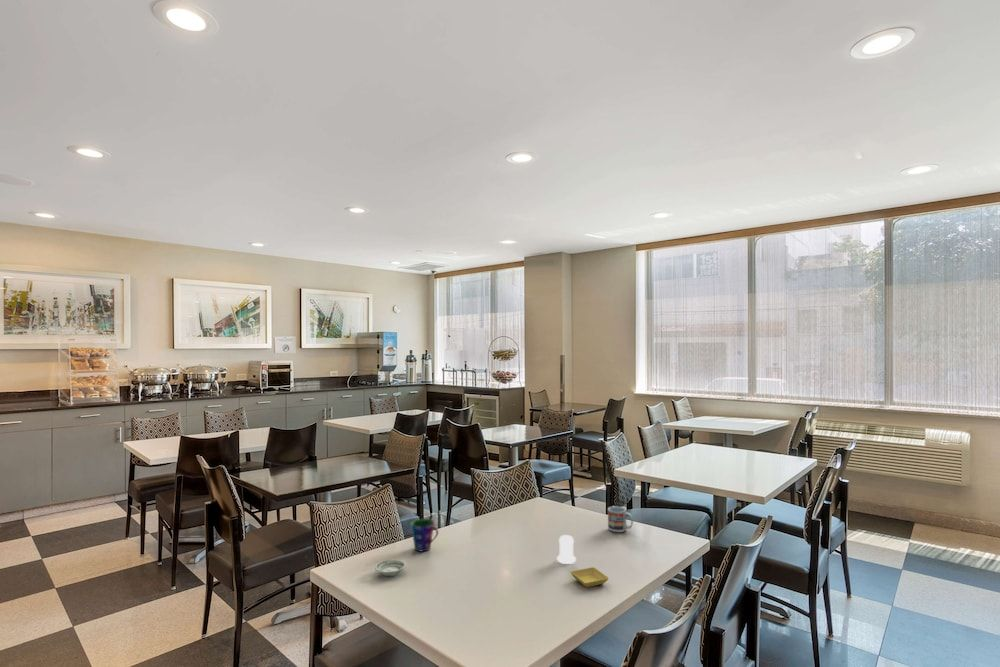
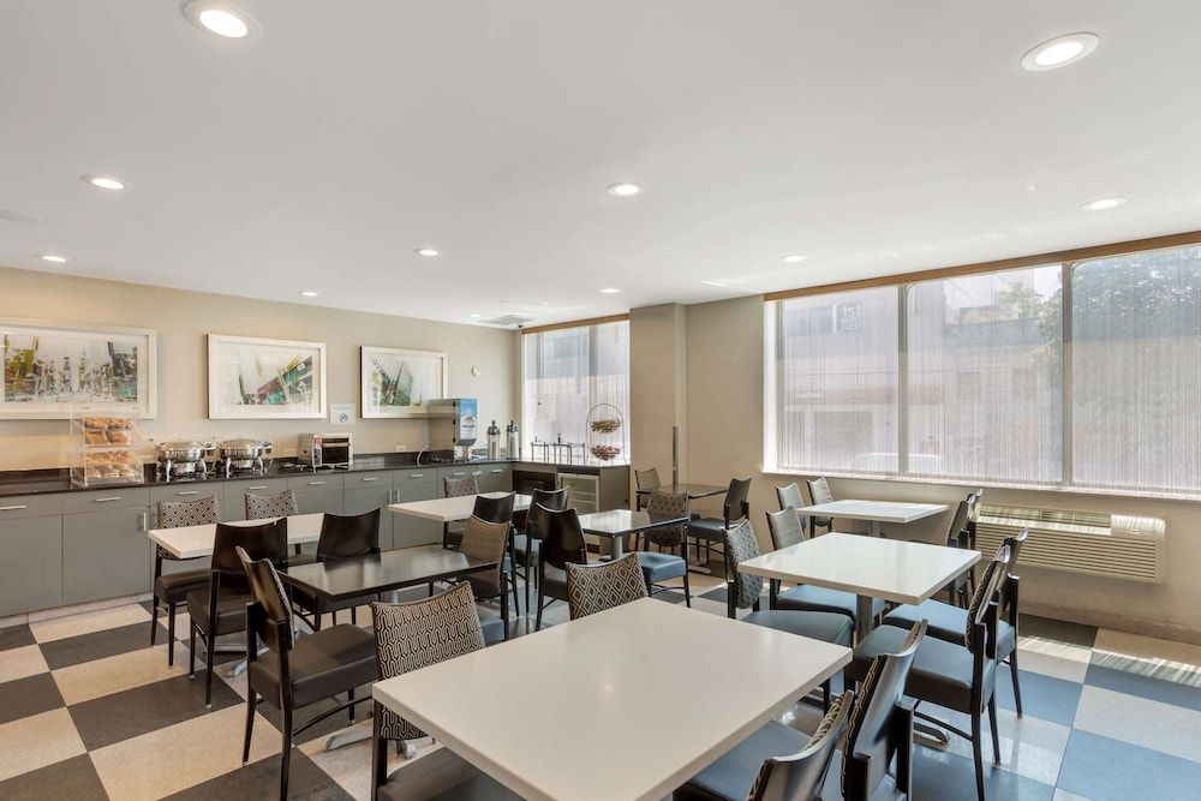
- salt shaker [556,534,577,565]
- cup [607,505,634,533]
- saucer [374,559,407,577]
- cup [410,518,439,552]
- saucer [570,566,610,588]
